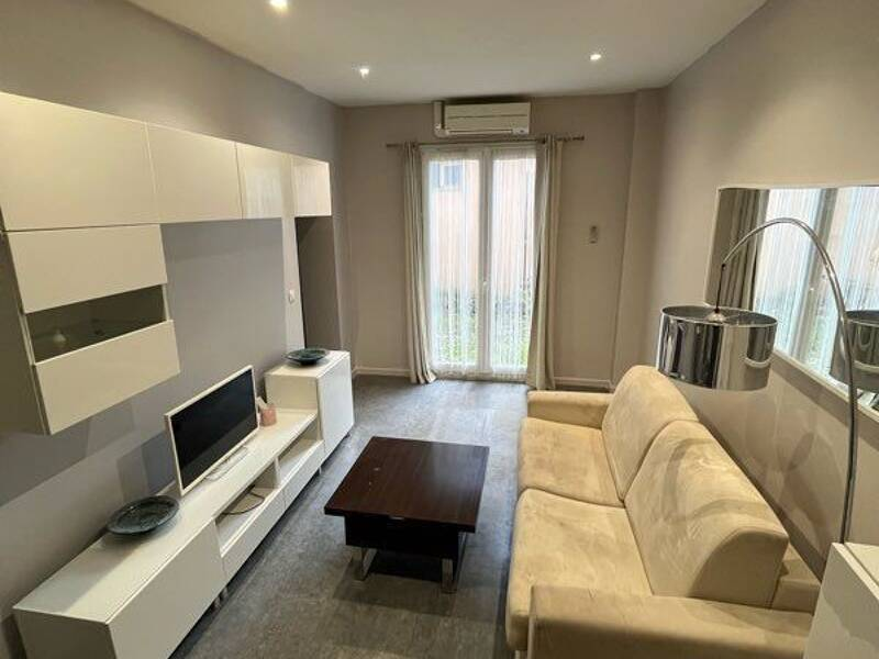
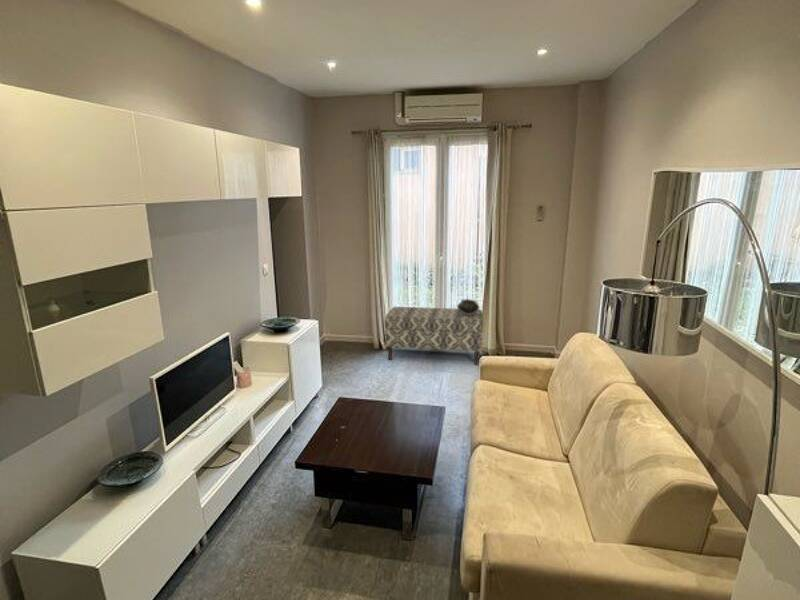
+ ceramic pot [456,298,481,315]
+ bench [384,306,484,365]
